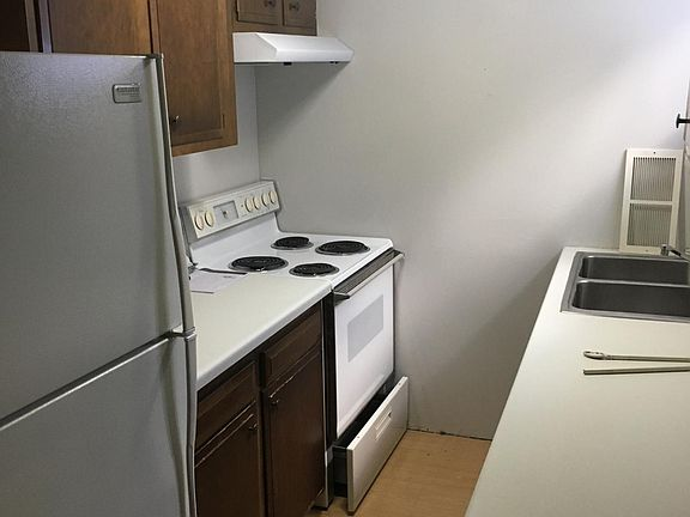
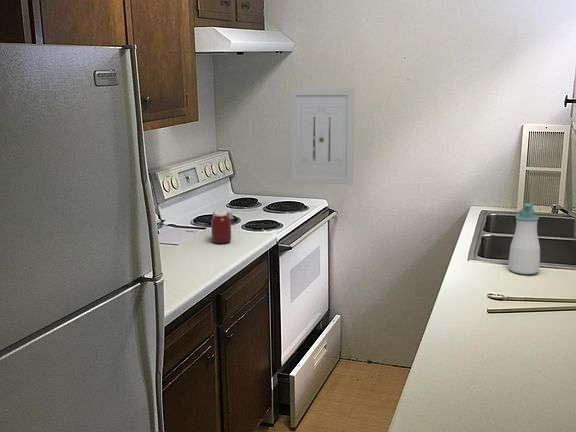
+ soap bottle [507,203,541,275]
+ jar [210,210,235,244]
+ wall art [289,87,355,186]
